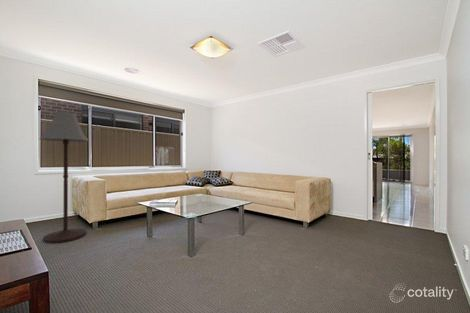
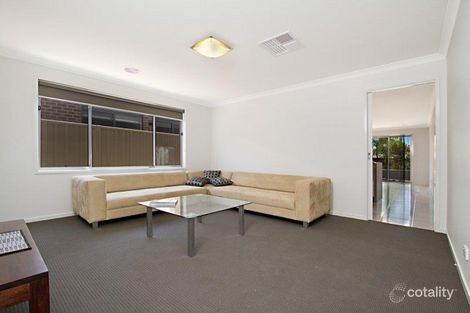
- floor lamp [39,110,90,244]
